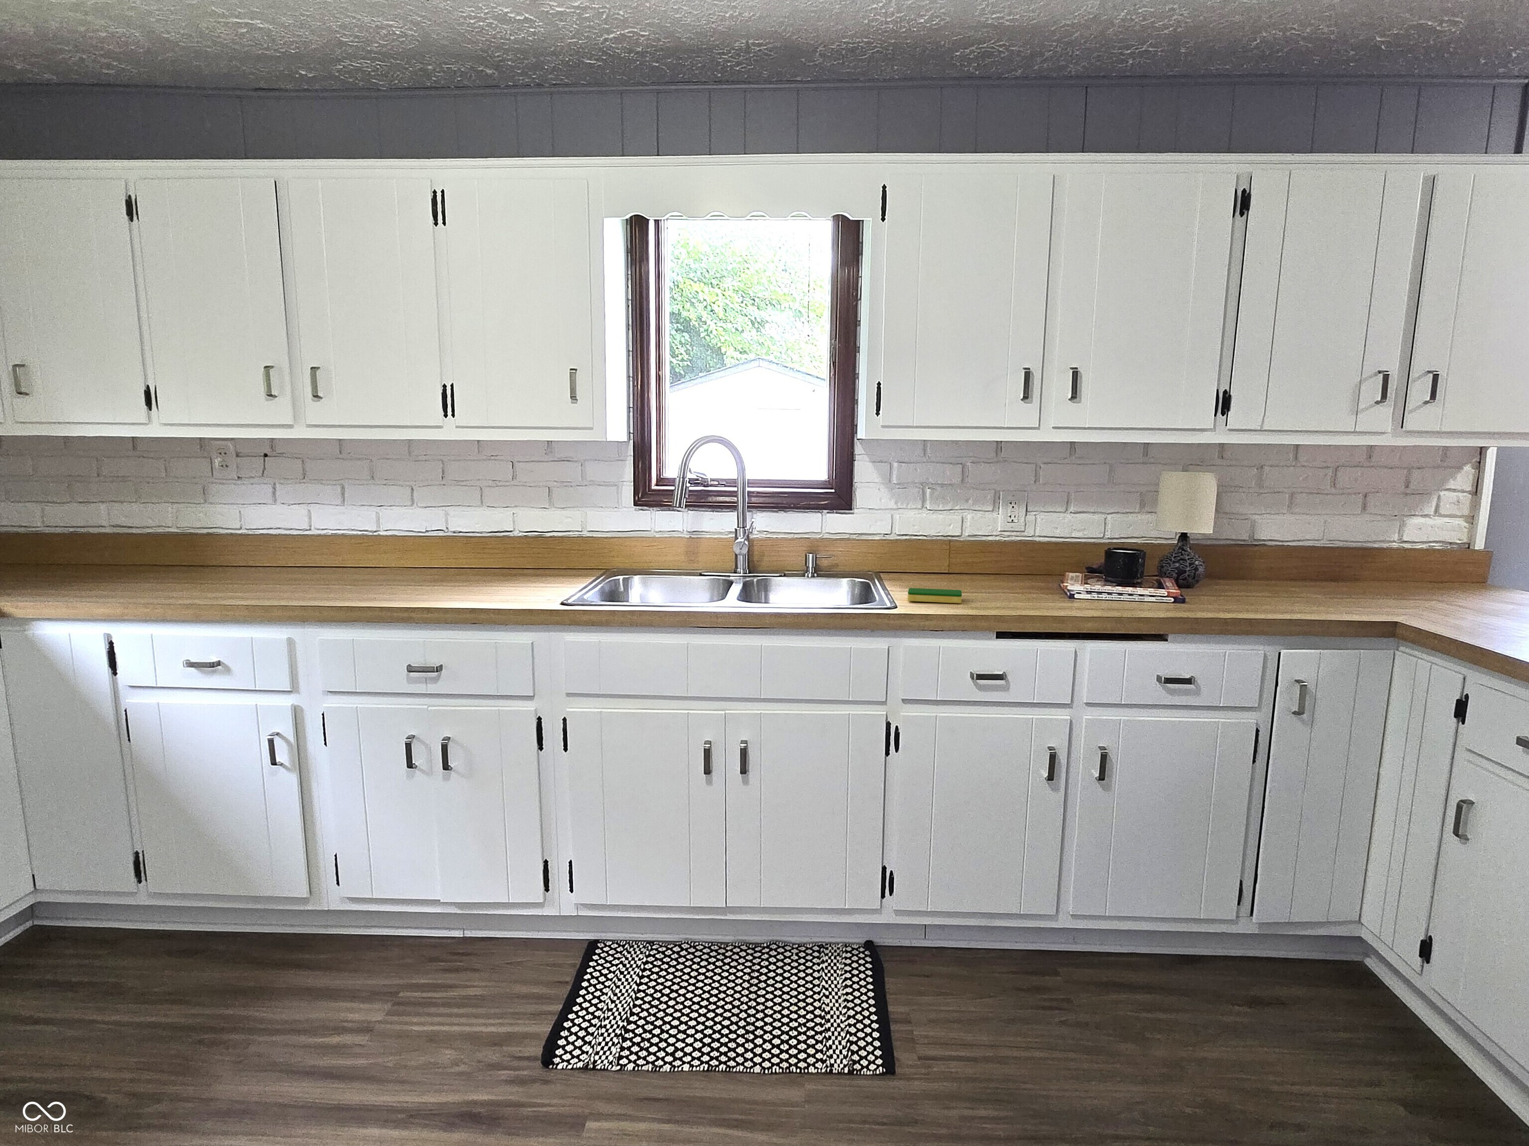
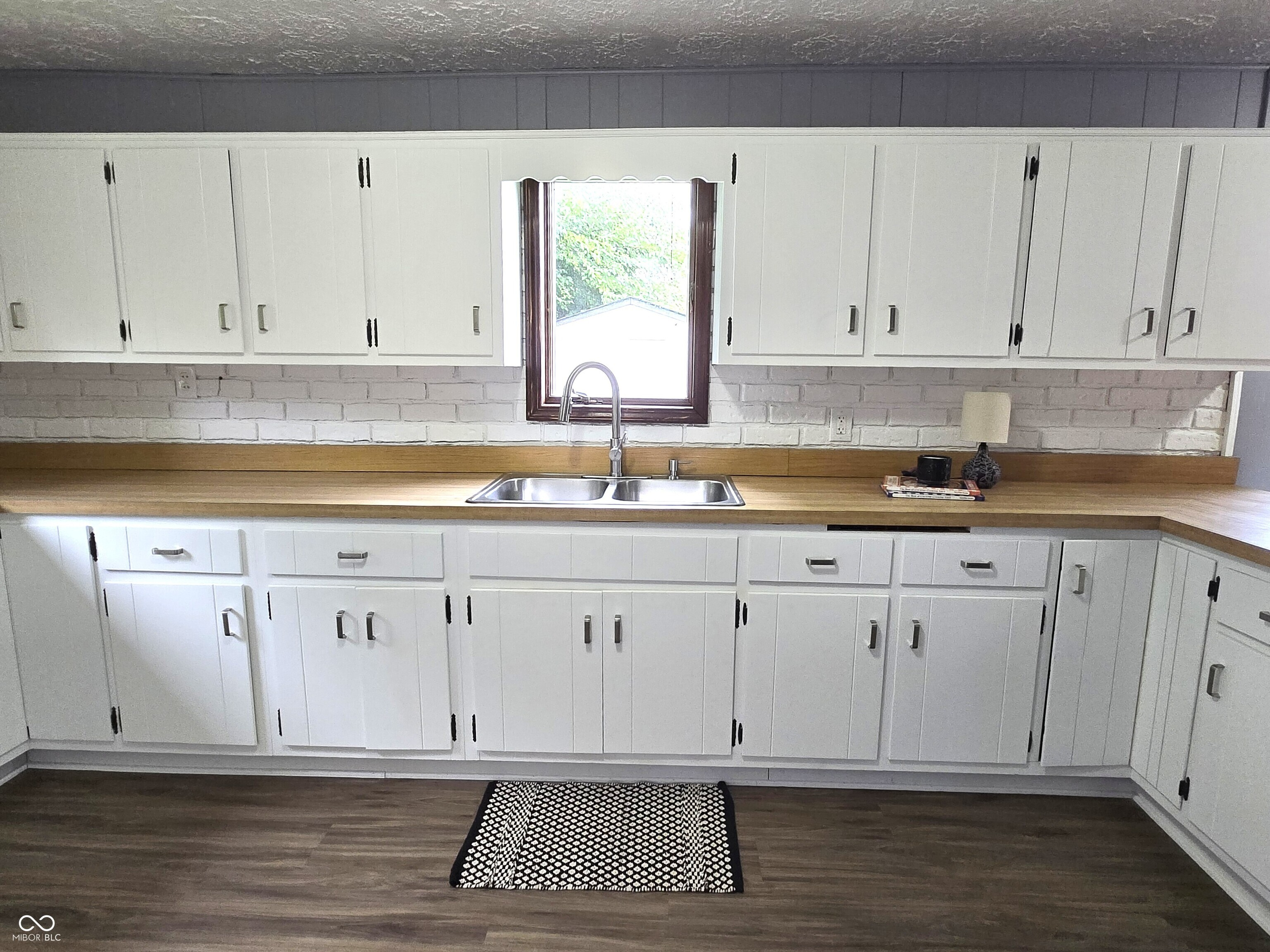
- dish sponge [908,587,962,604]
